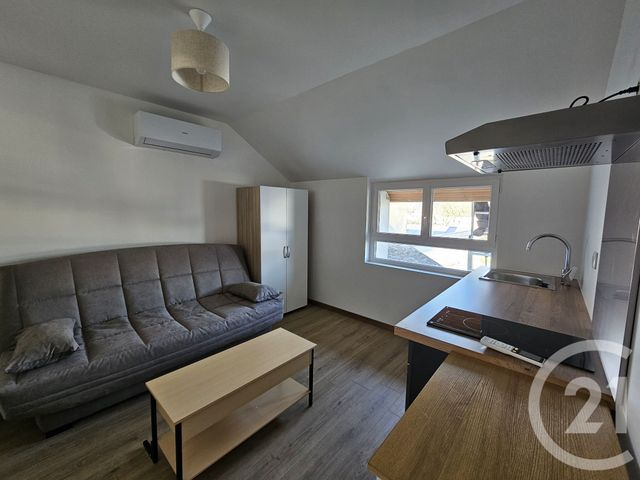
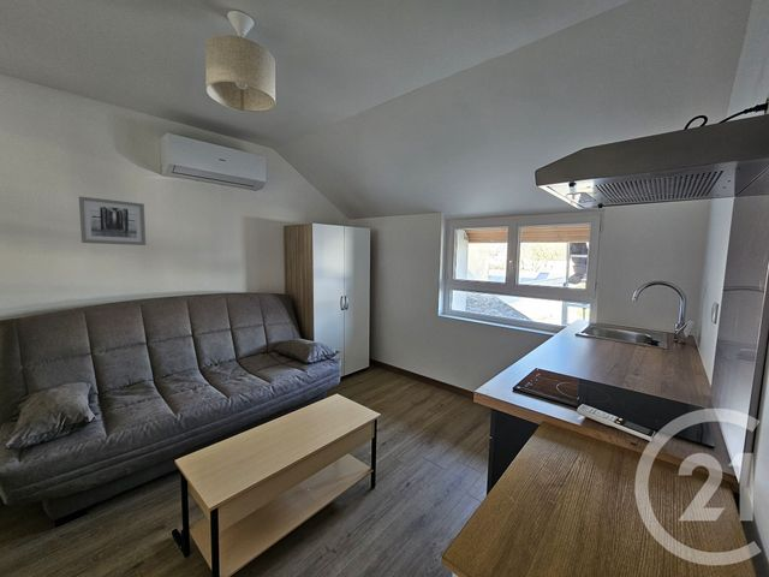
+ wall art [78,195,147,246]
